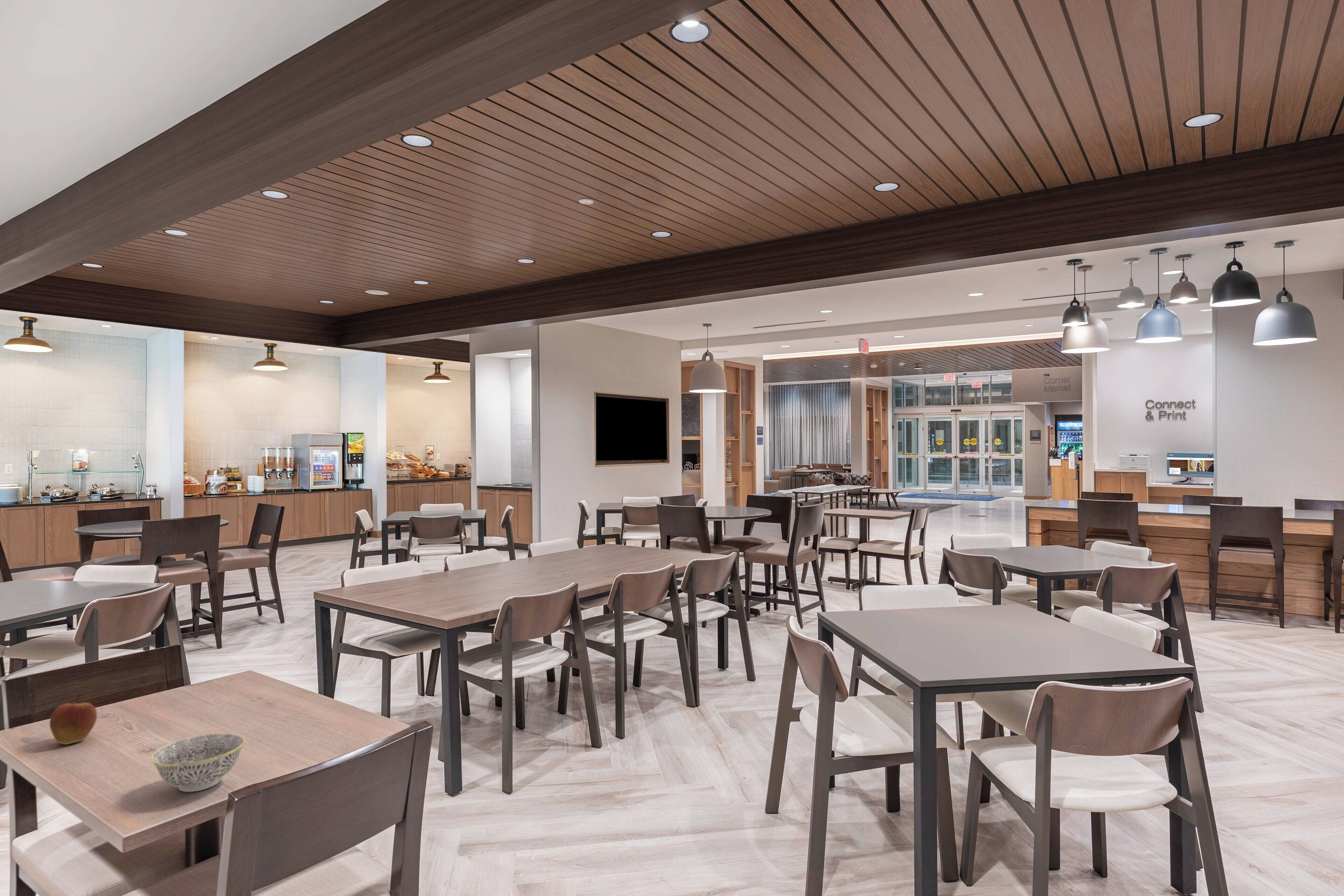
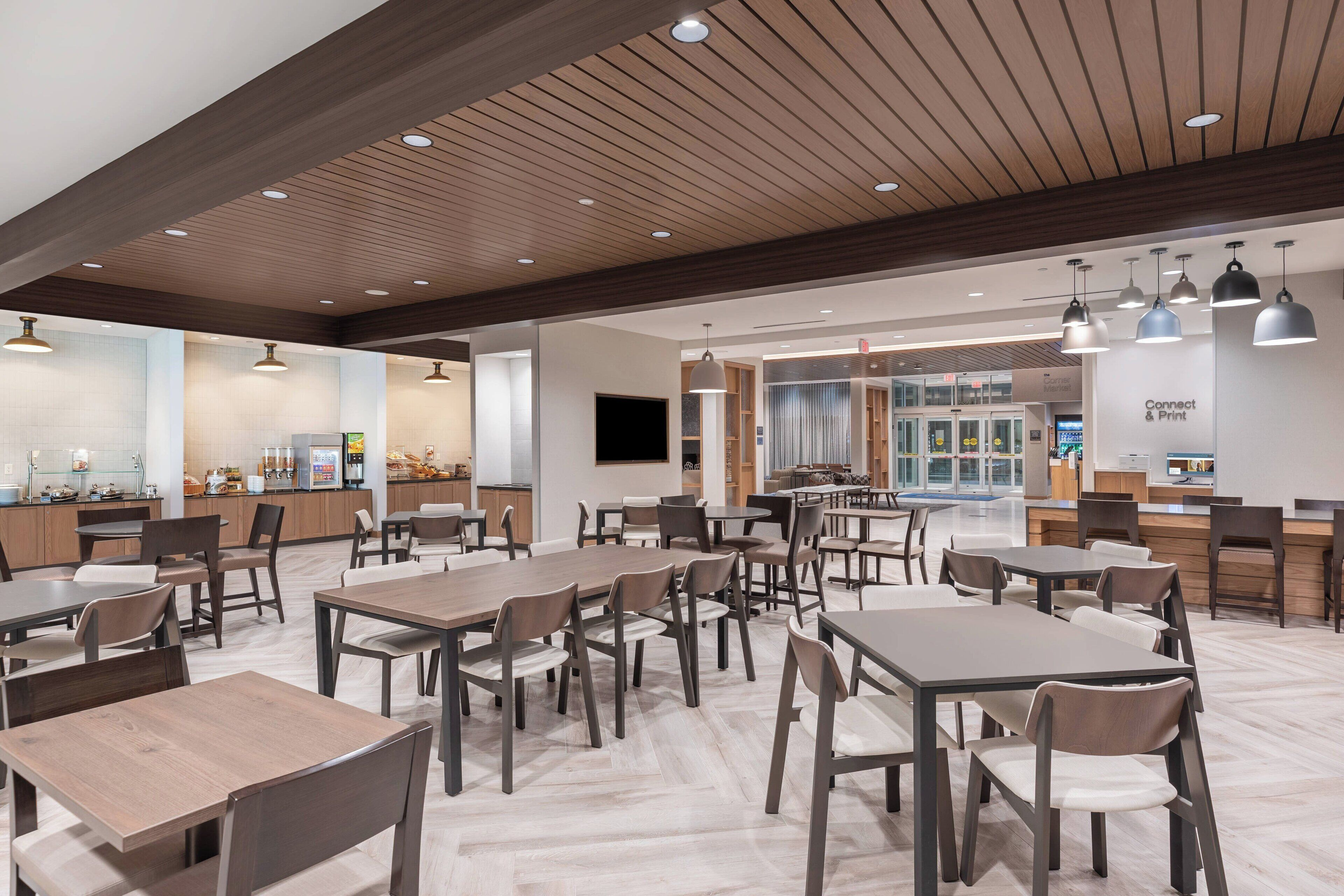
- apple [49,694,97,745]
- bowl [151,733,245,792]
